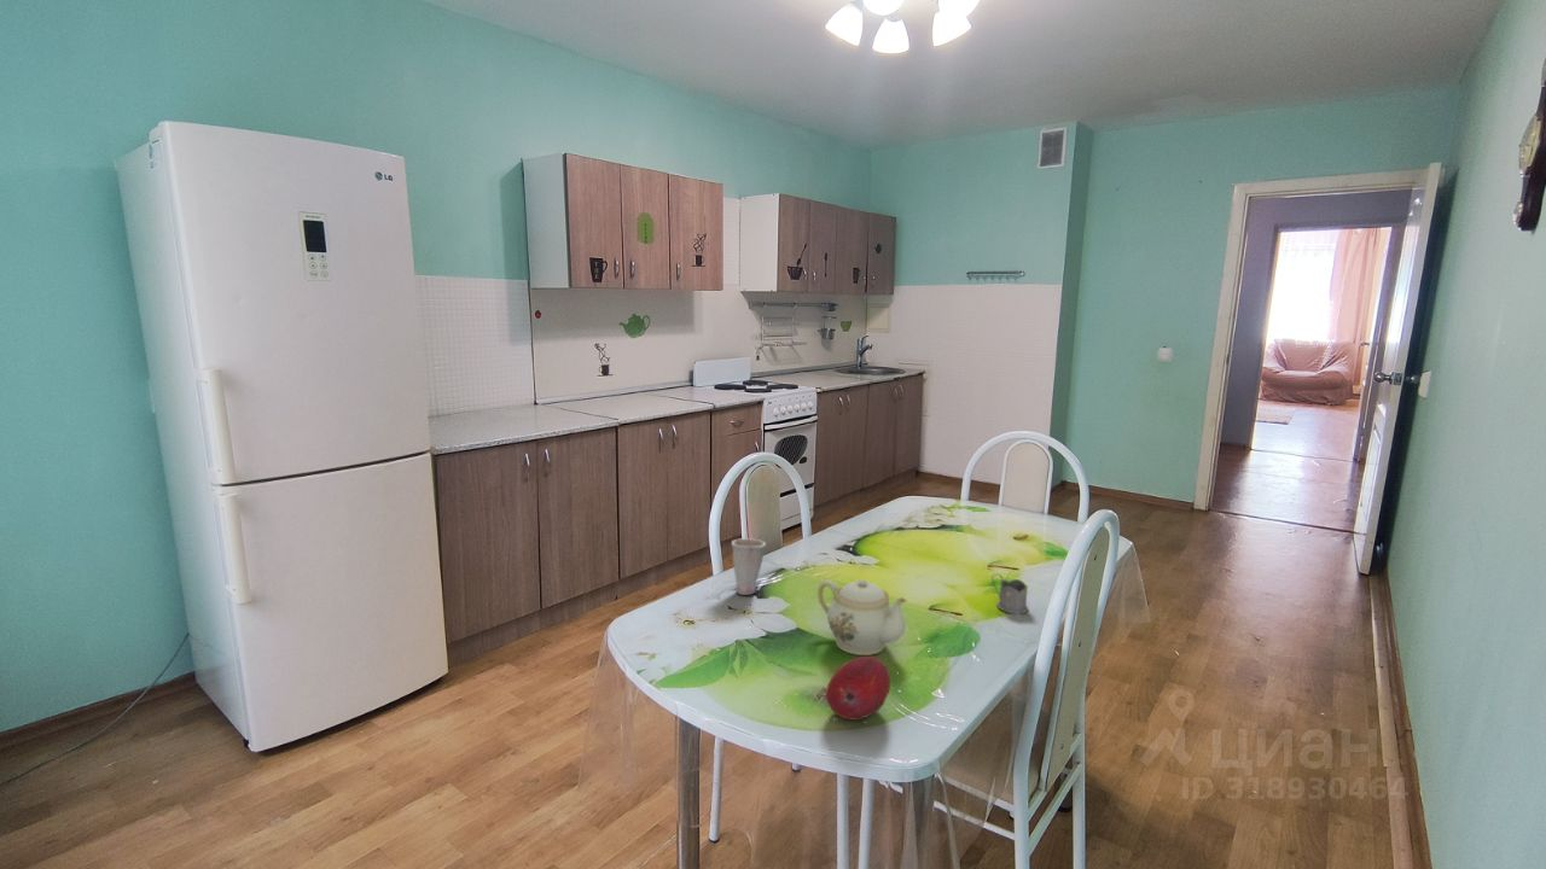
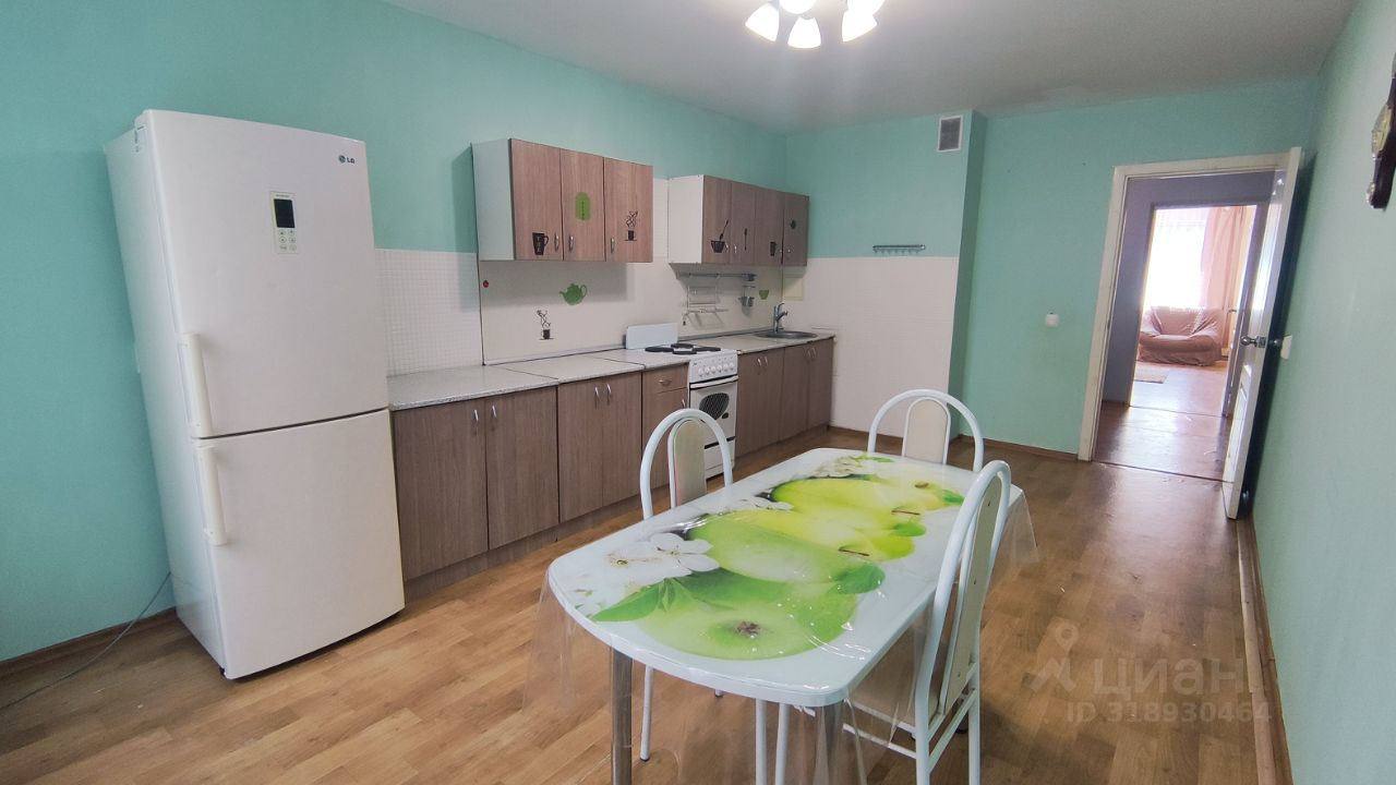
- cup [731,537,767,596]
- tea glass holder [990,572,1029,614]
- fruit [825,655,891,722]
- teapot [816,578,908,657]
